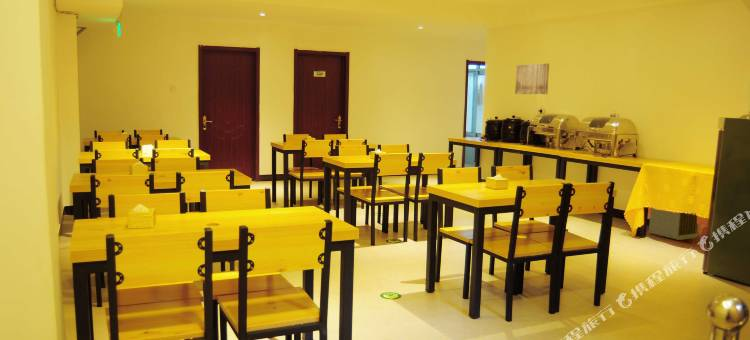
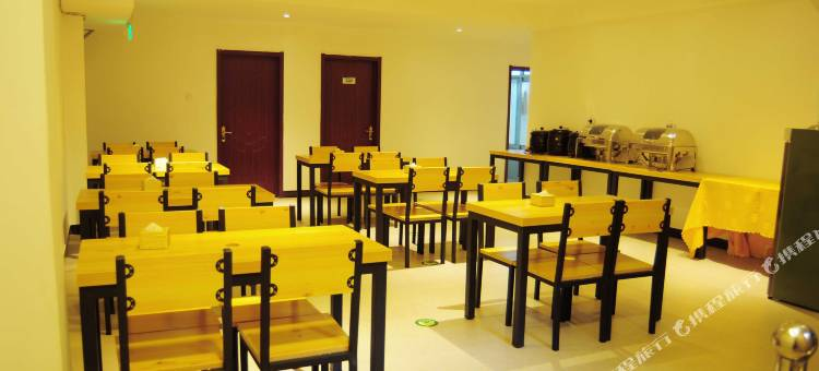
- wall art [514,62,550,95]
- trash bin [648,207,699,241]
